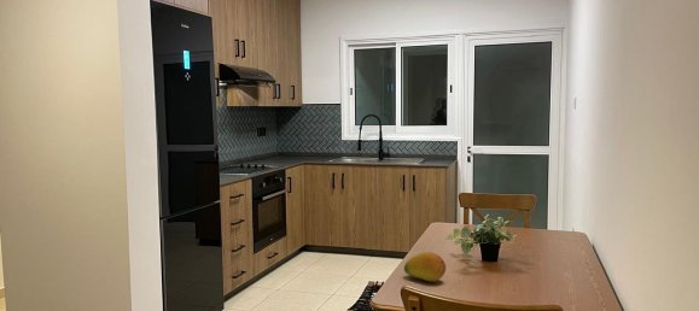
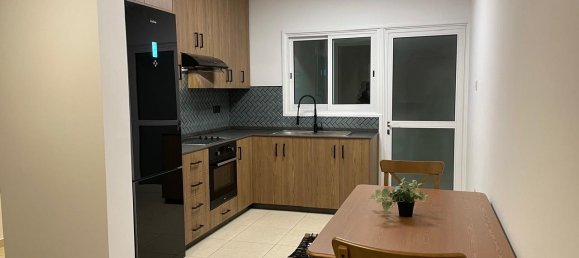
- fruit [403,251,447,283]
